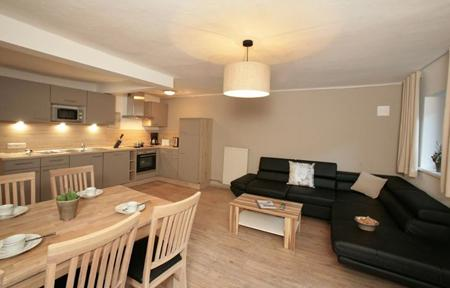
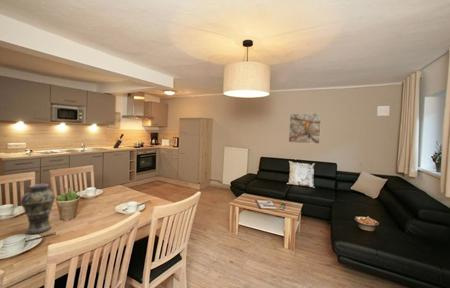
+ vase [19,183,56,235]
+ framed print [288,112,322,145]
